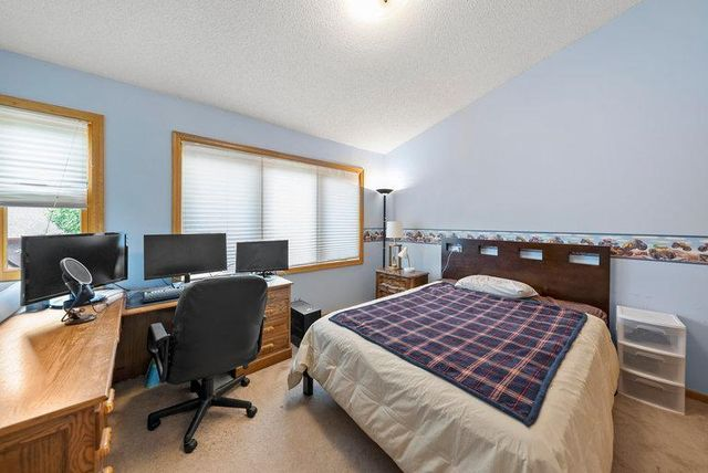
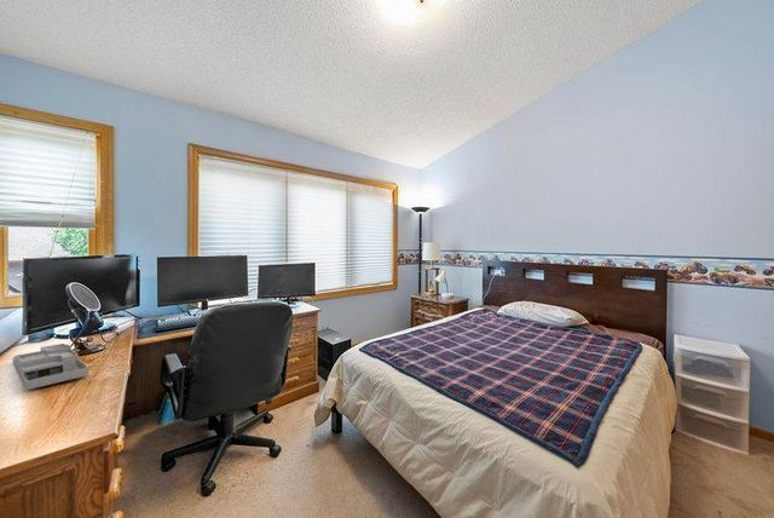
+ desk organizer [11,343,89,391]
